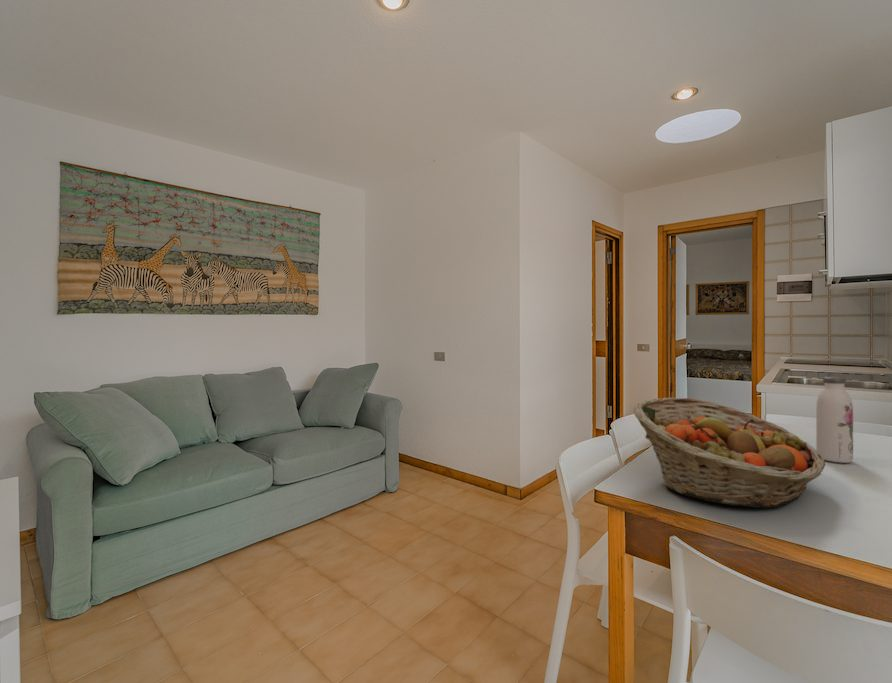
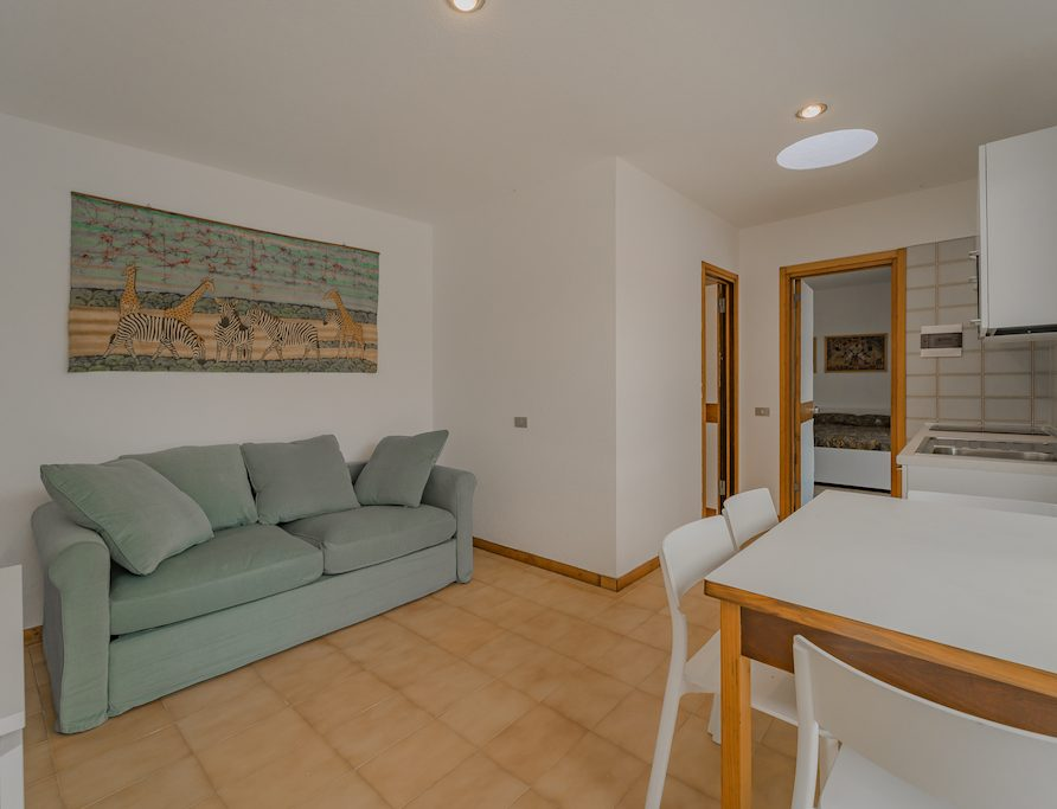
- fruit basket [633,397,826,509]
- water bottle [815,376,854,464]
